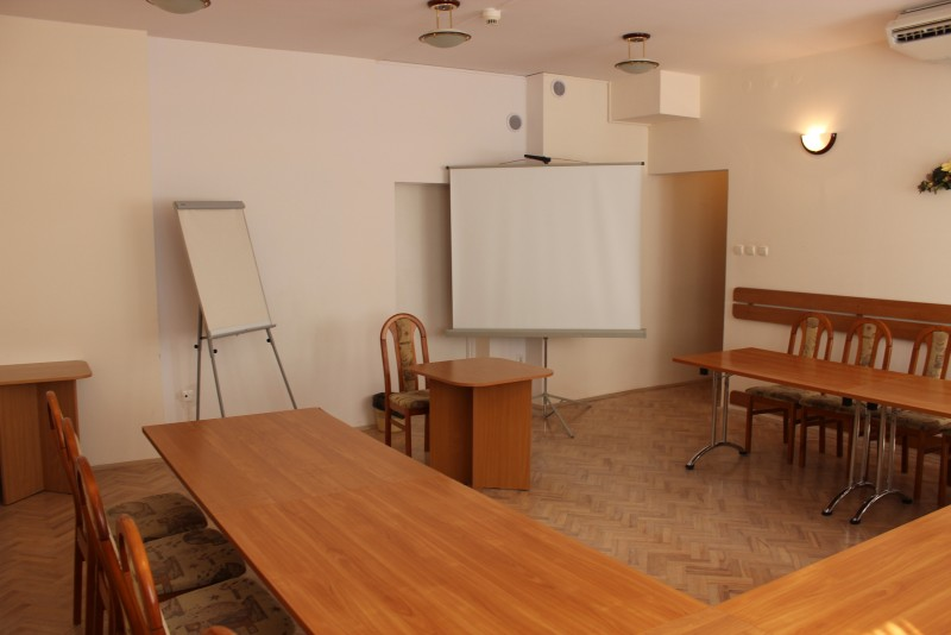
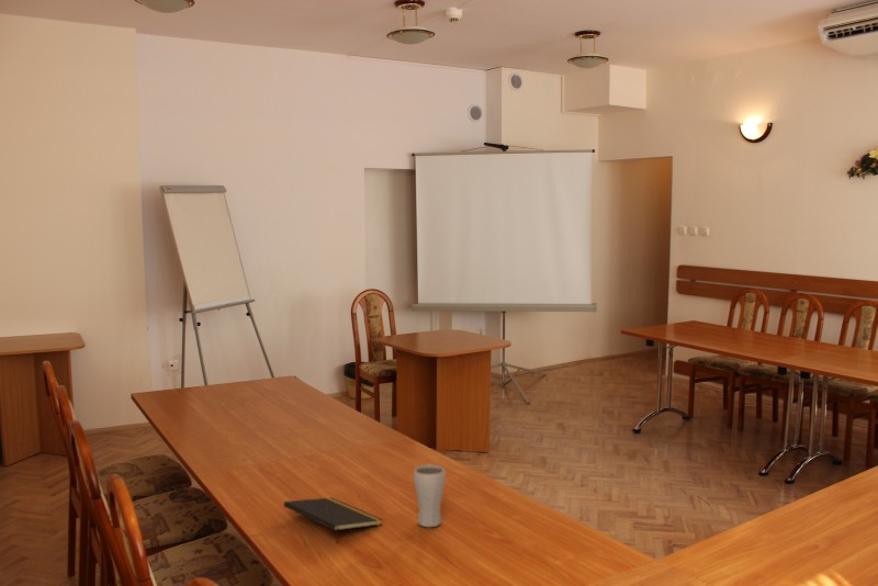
+ notepad [283,496,384,544]
+ drinking glass [413,464,447,528]
